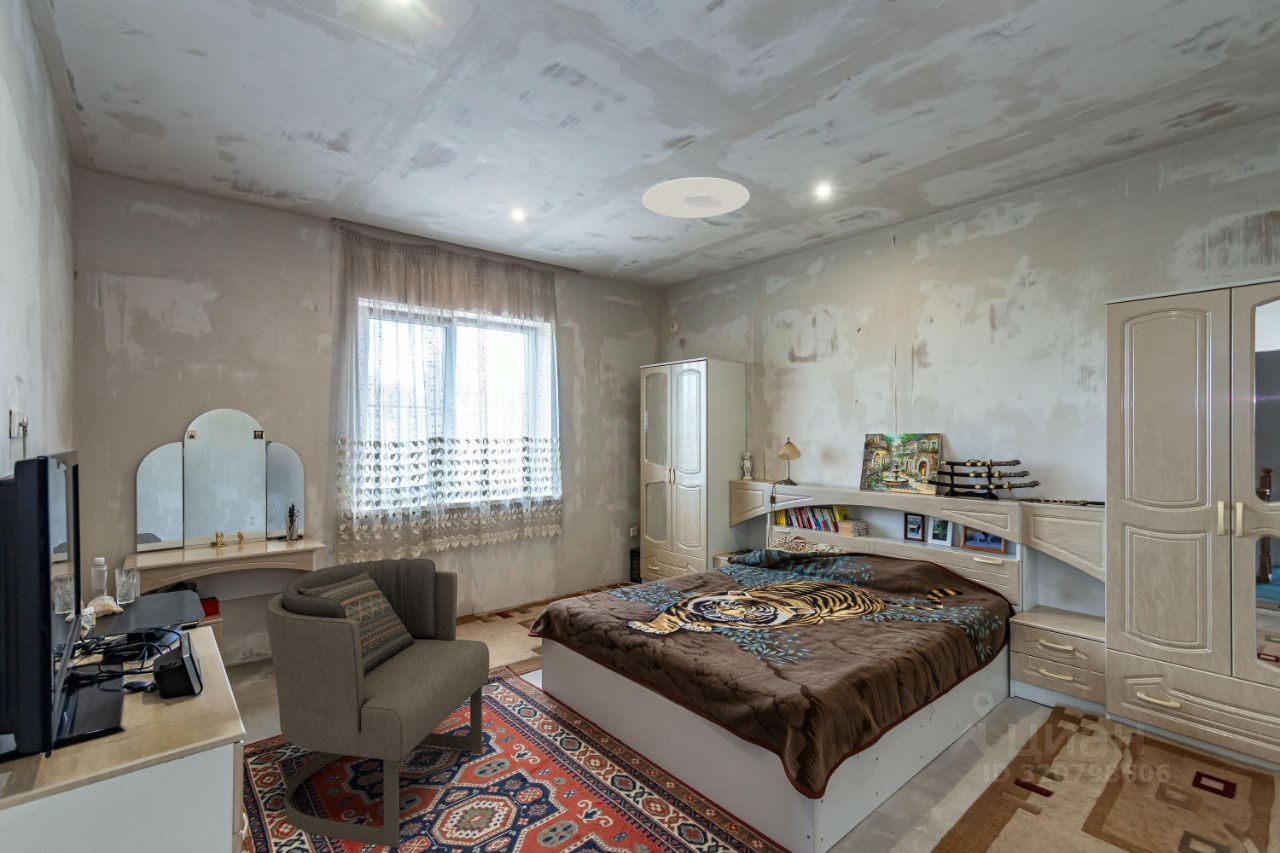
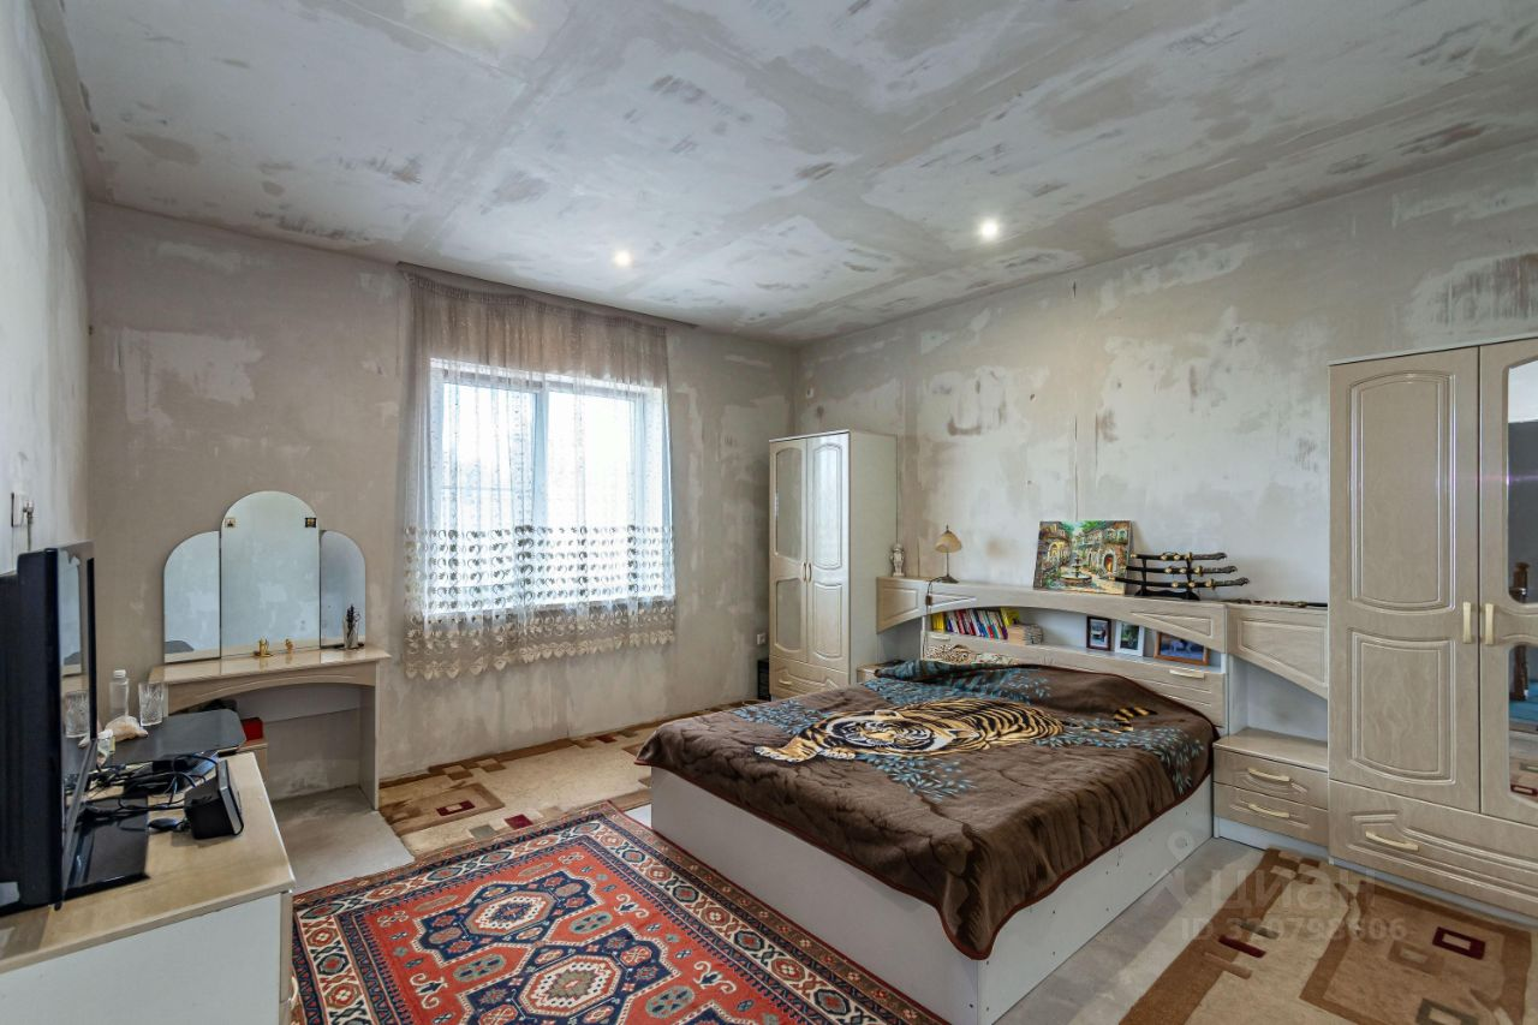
- ceiling light [641,176,751,219]
- armchair [264,558,490,849]
